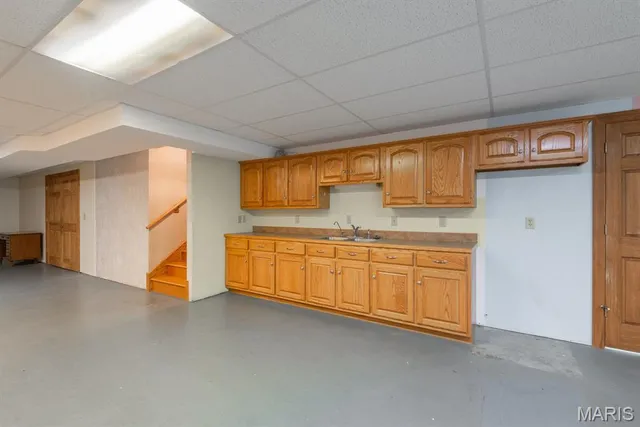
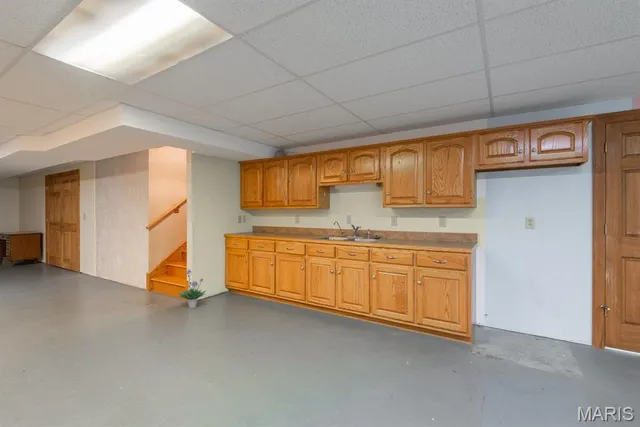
+ potted plant [177,268,207,309]
